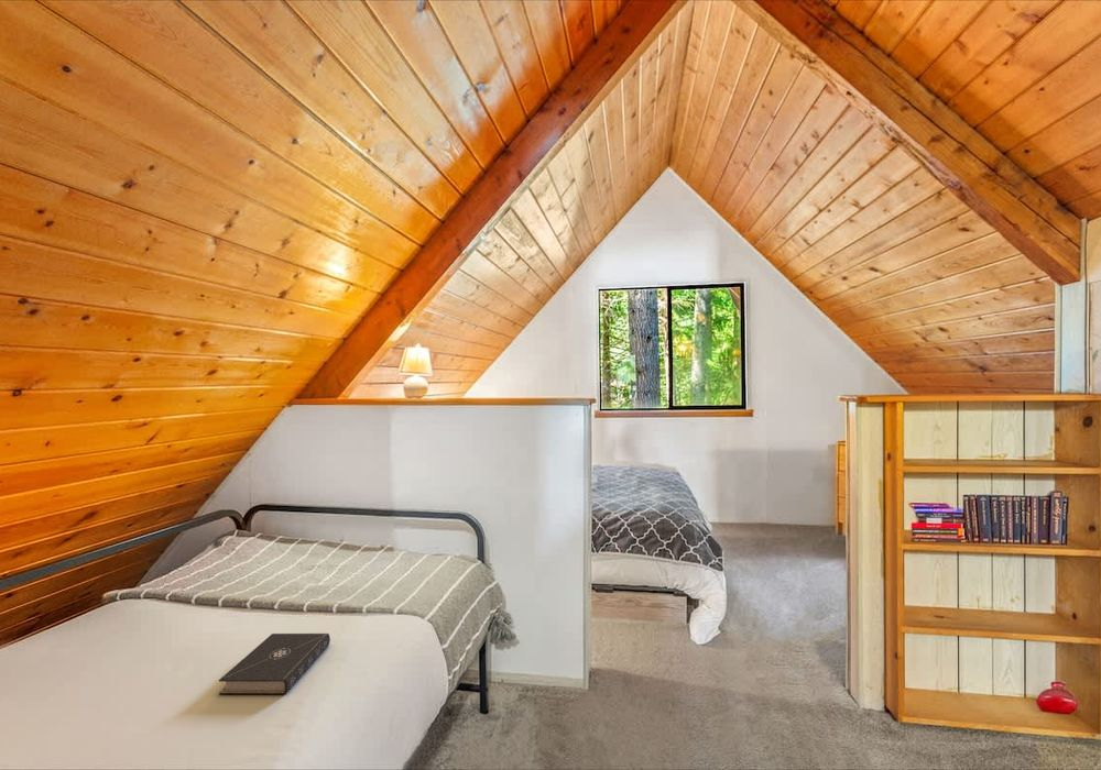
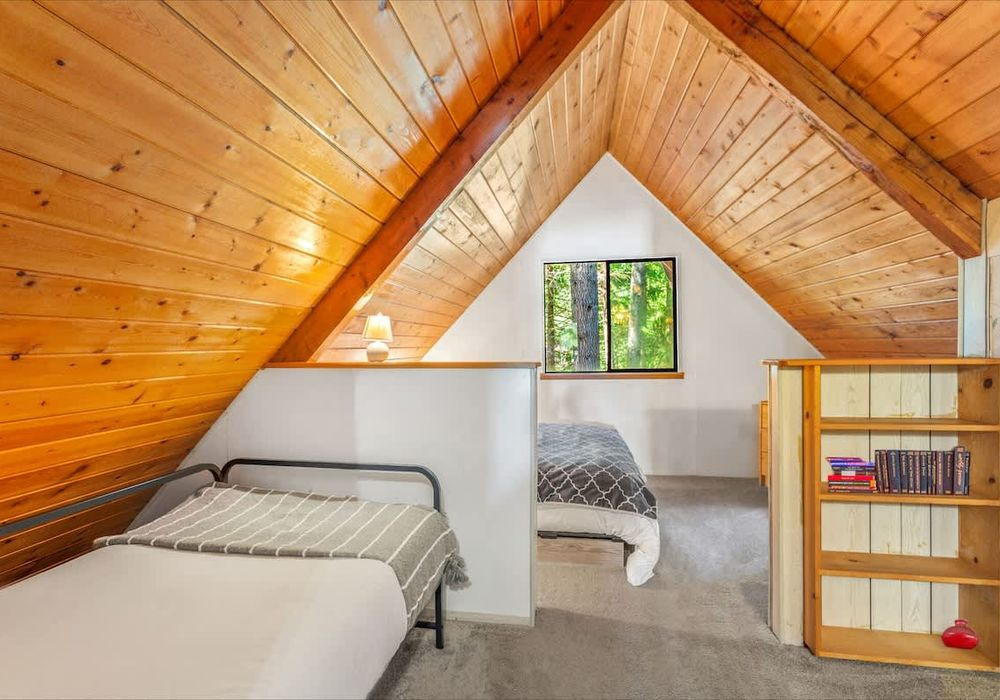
- book [218,632,331,695]
